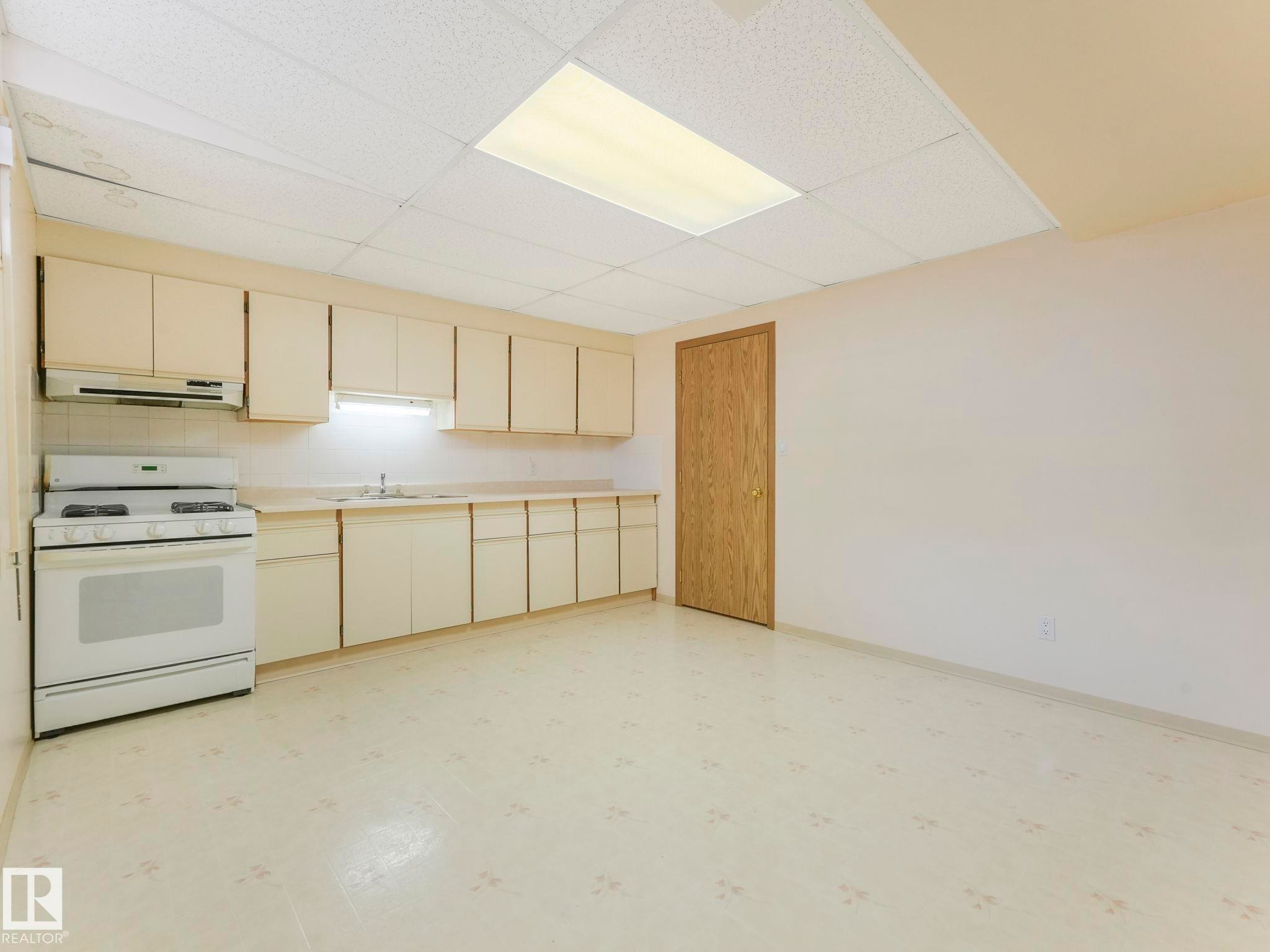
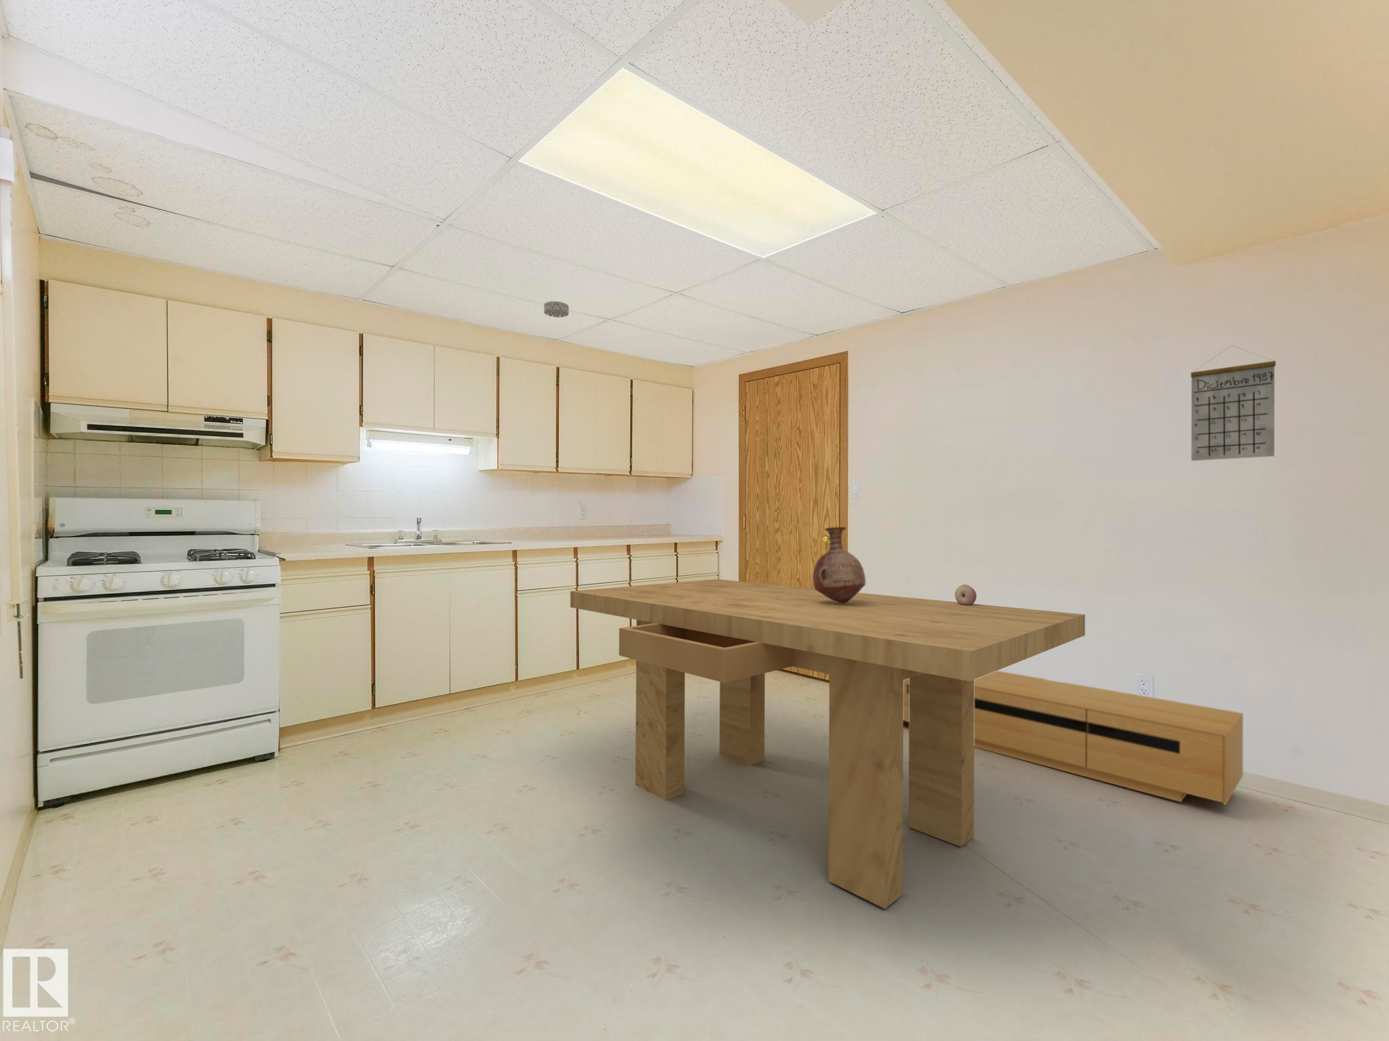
+ vase [812,526,867,605]
+ fruit [955,584,978,606]
+ dining table [570,578,1086,910]
+ smoke detector [544,301,570,318]
+ calendar [1190,344,1276,461]
+ media console [903,670,1244,806]
